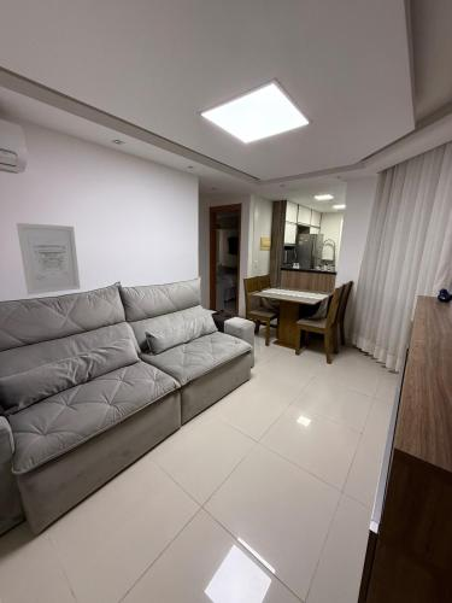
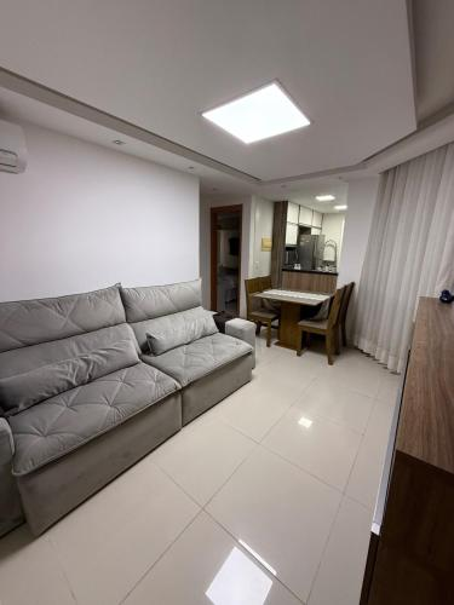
- wall art [16,222,81,295]
